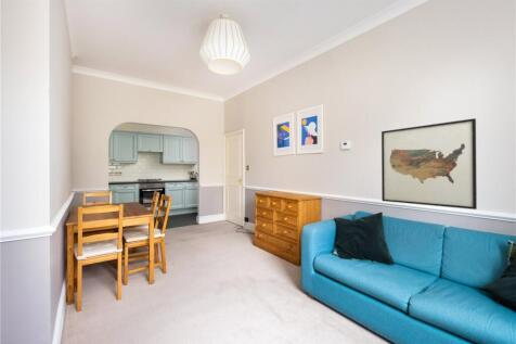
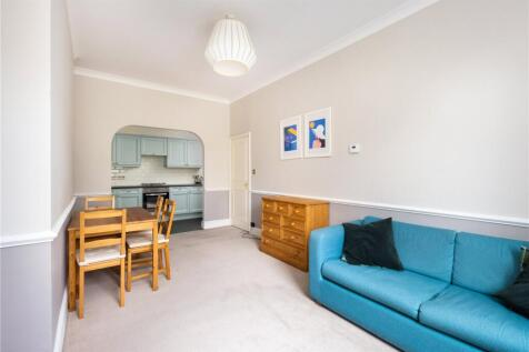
- wall art [380,117,478,211]
